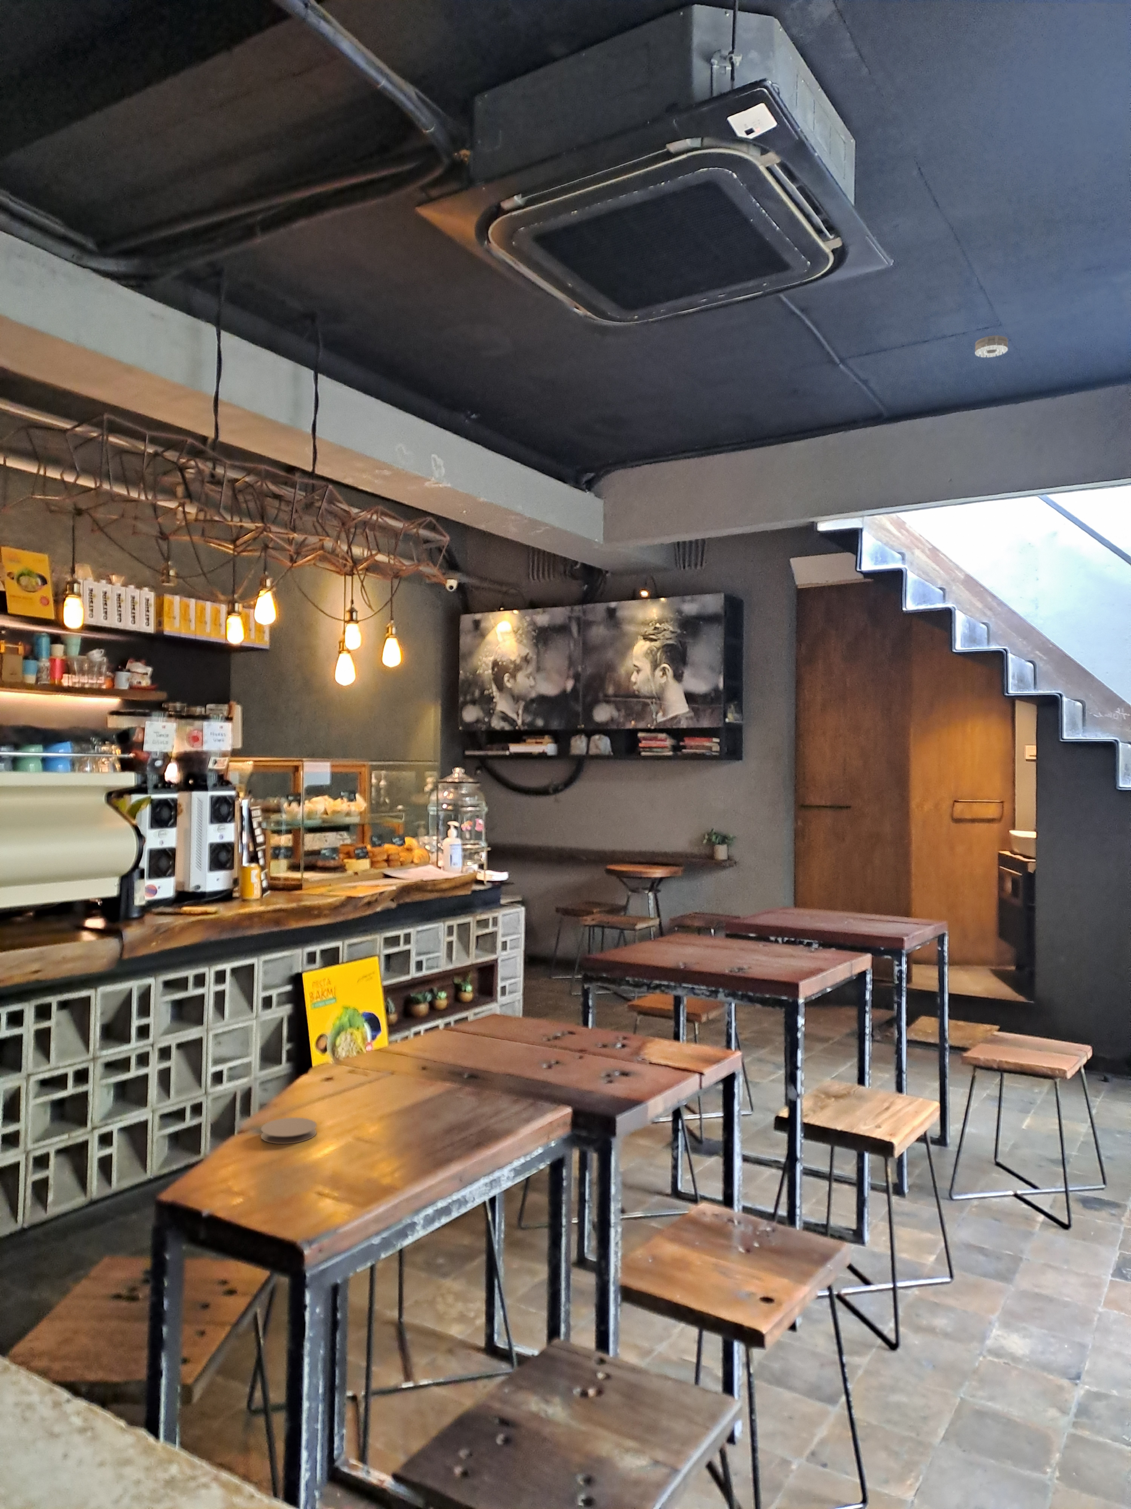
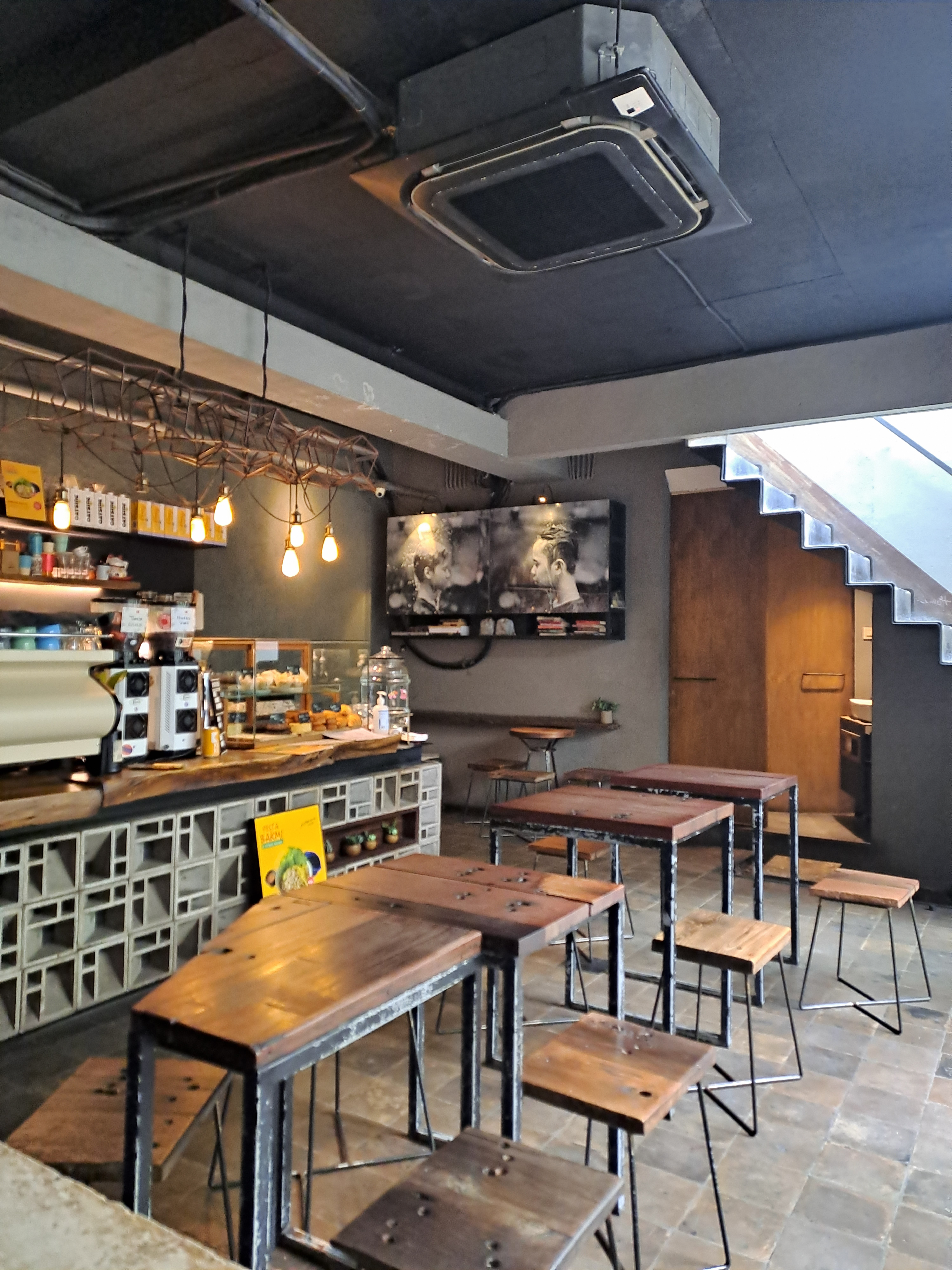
- coaster [260,1117,317,1144]
- smoke detector [975,335,1009,358]
